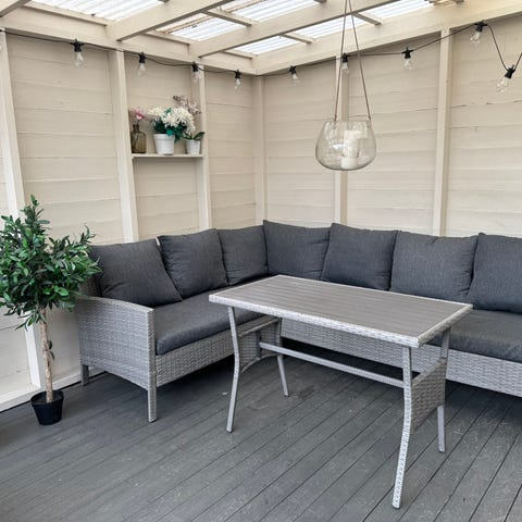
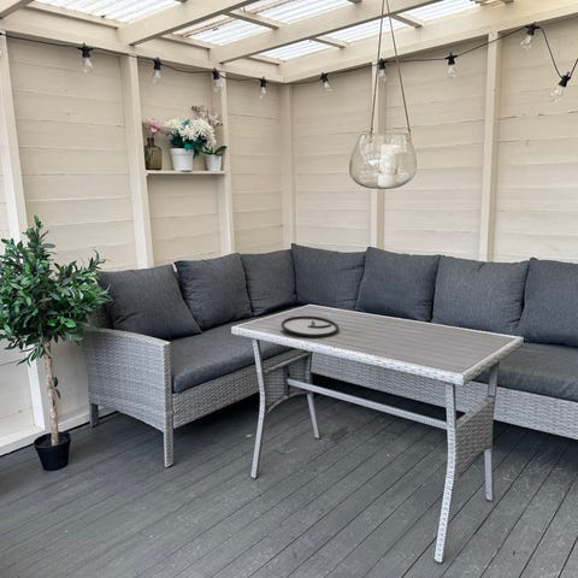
+ plate [281,314,340,338]
